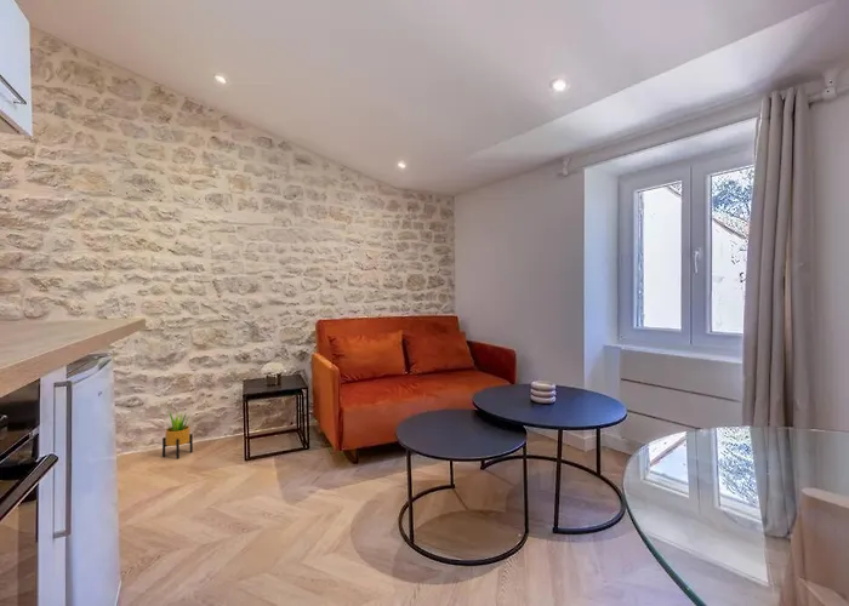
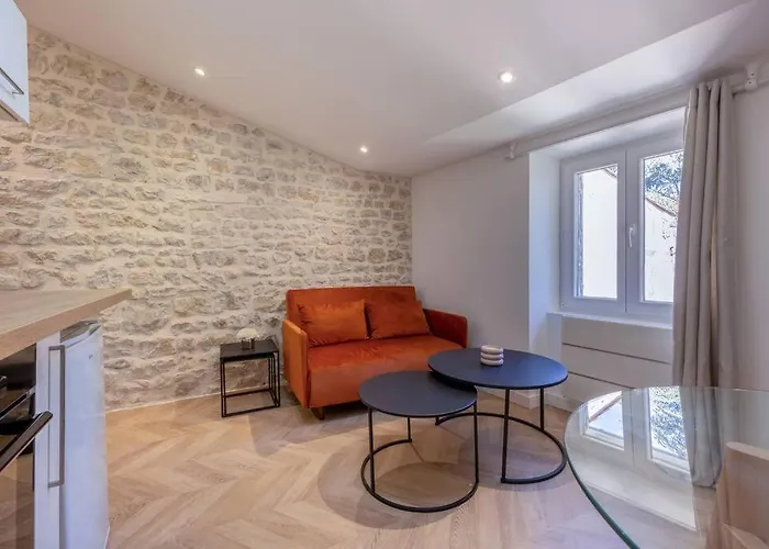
- potted plant [161,410,194,459]
